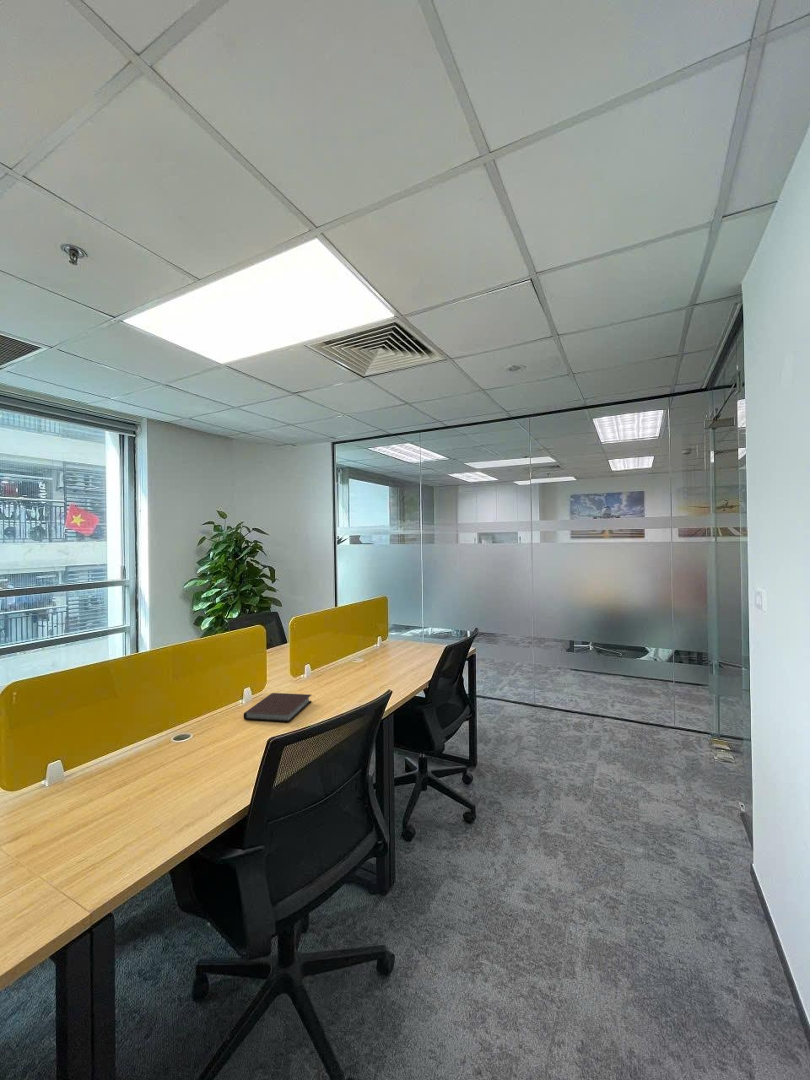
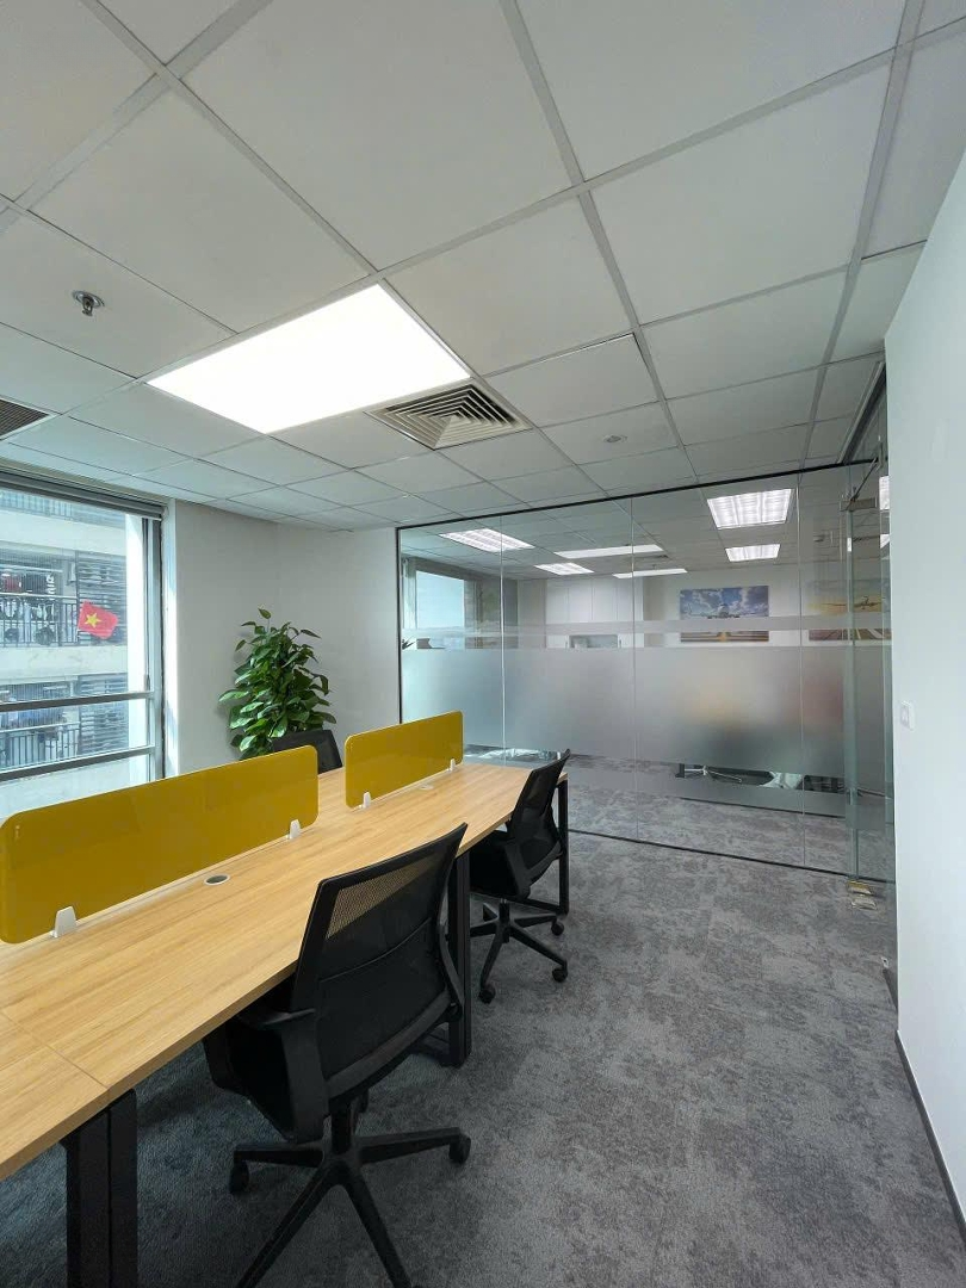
- notebook [243,692,312,723]
